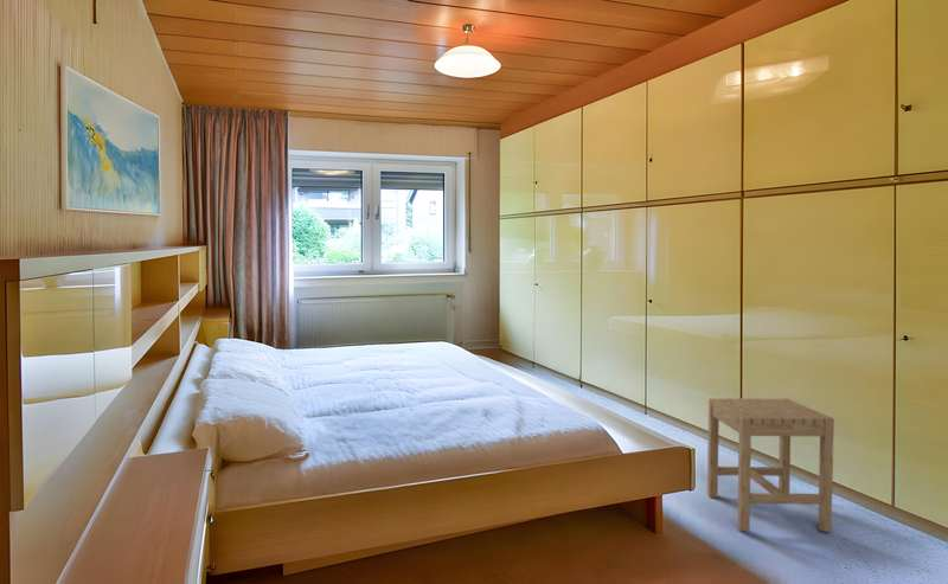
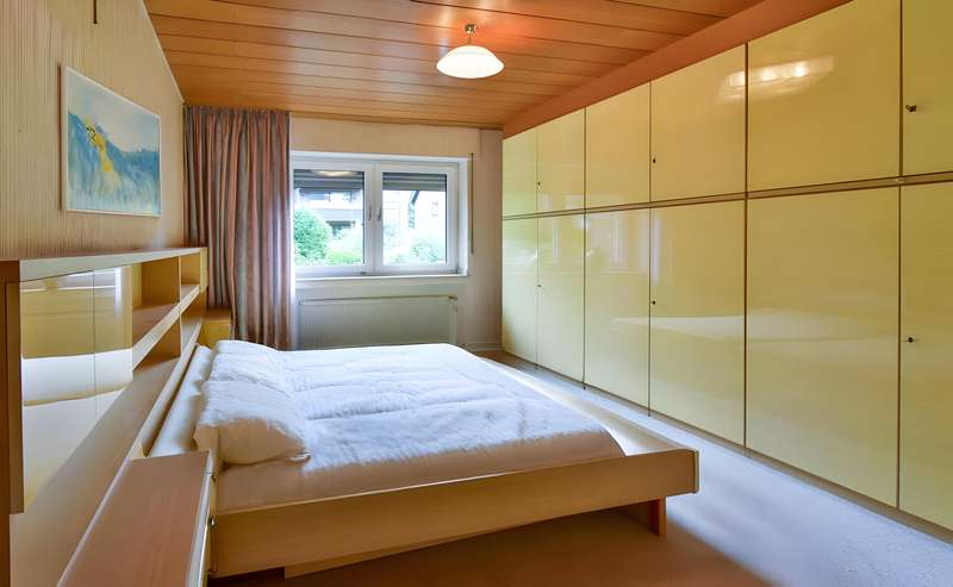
- stool [706,397,835,533]
